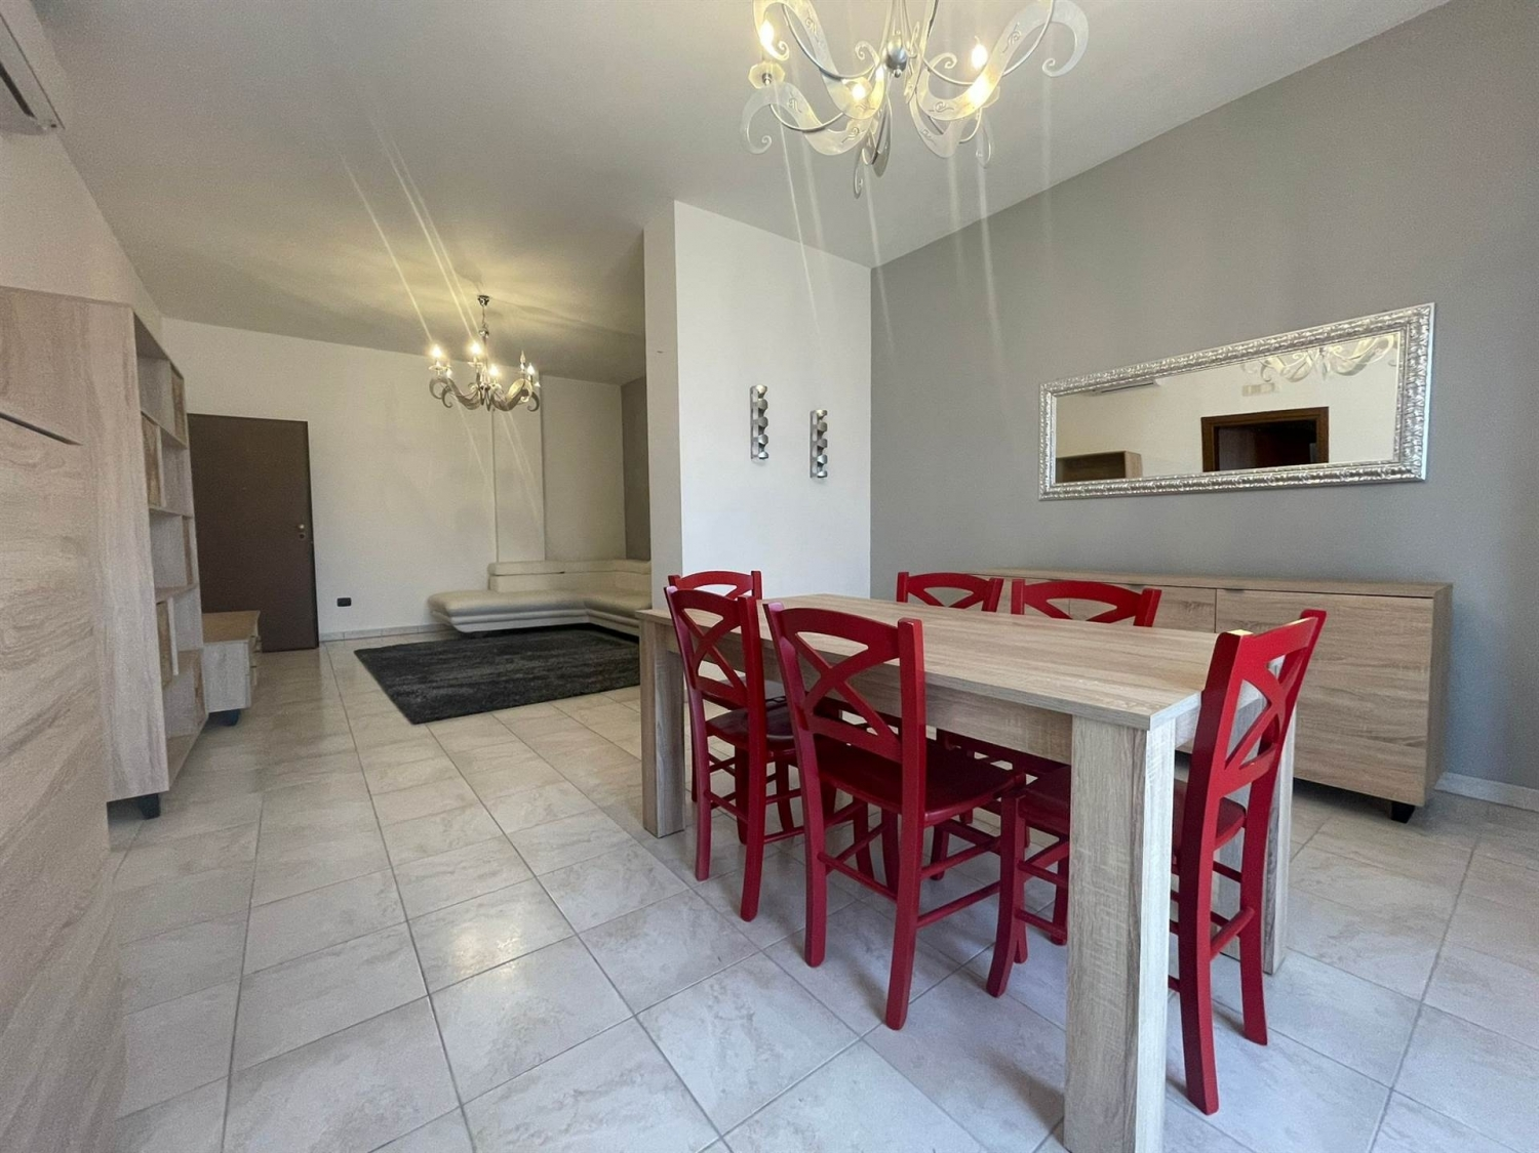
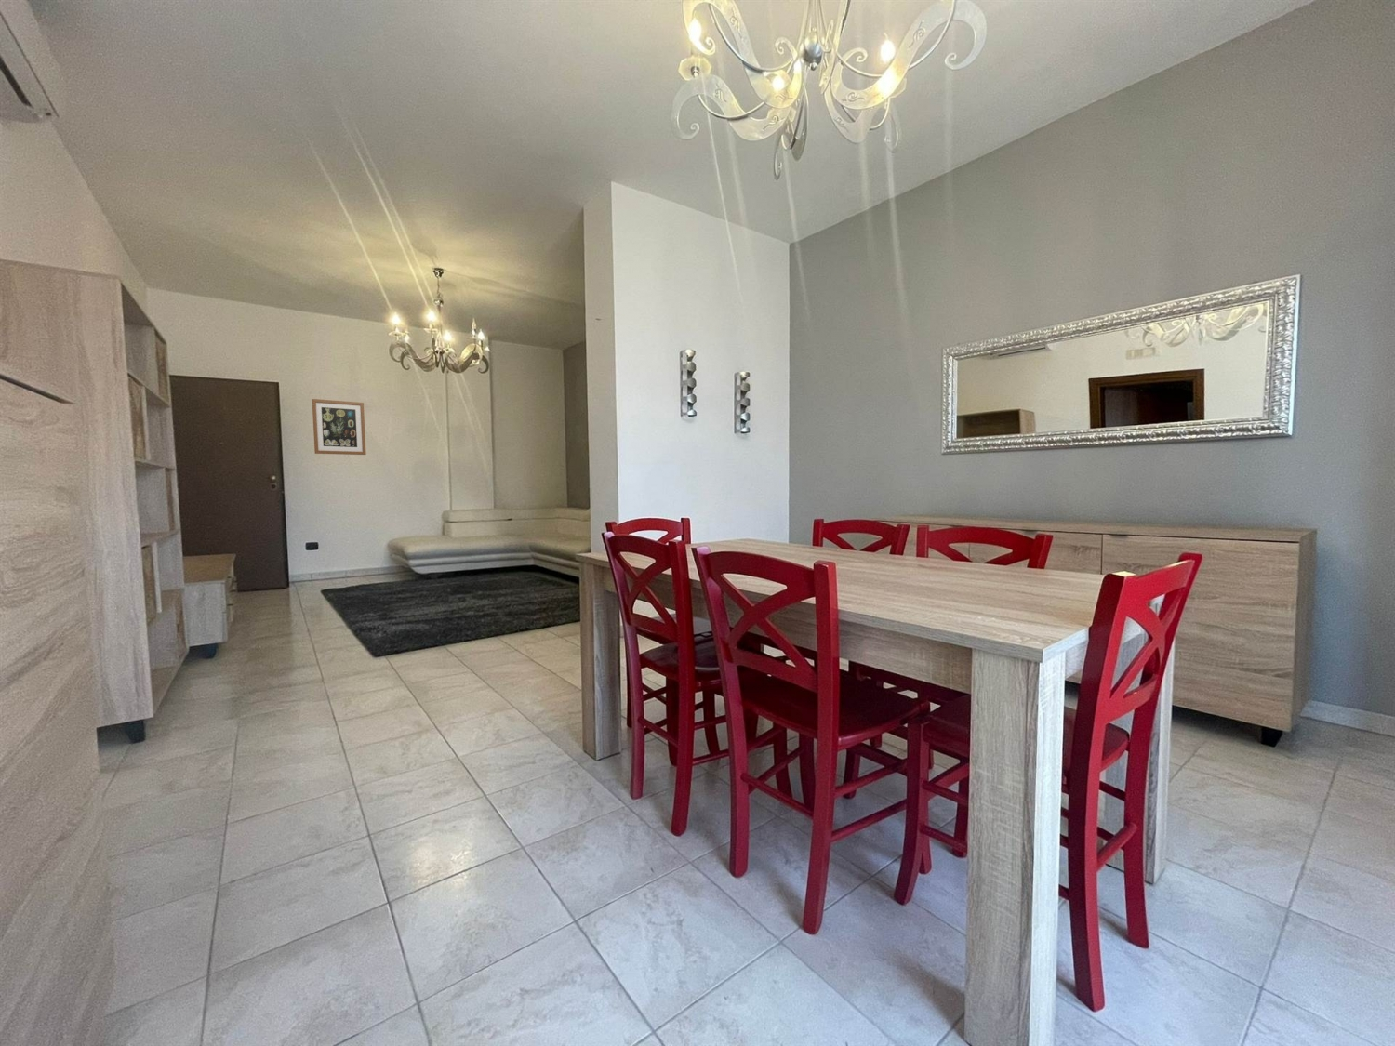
+ wall art [312,398,367,456]
